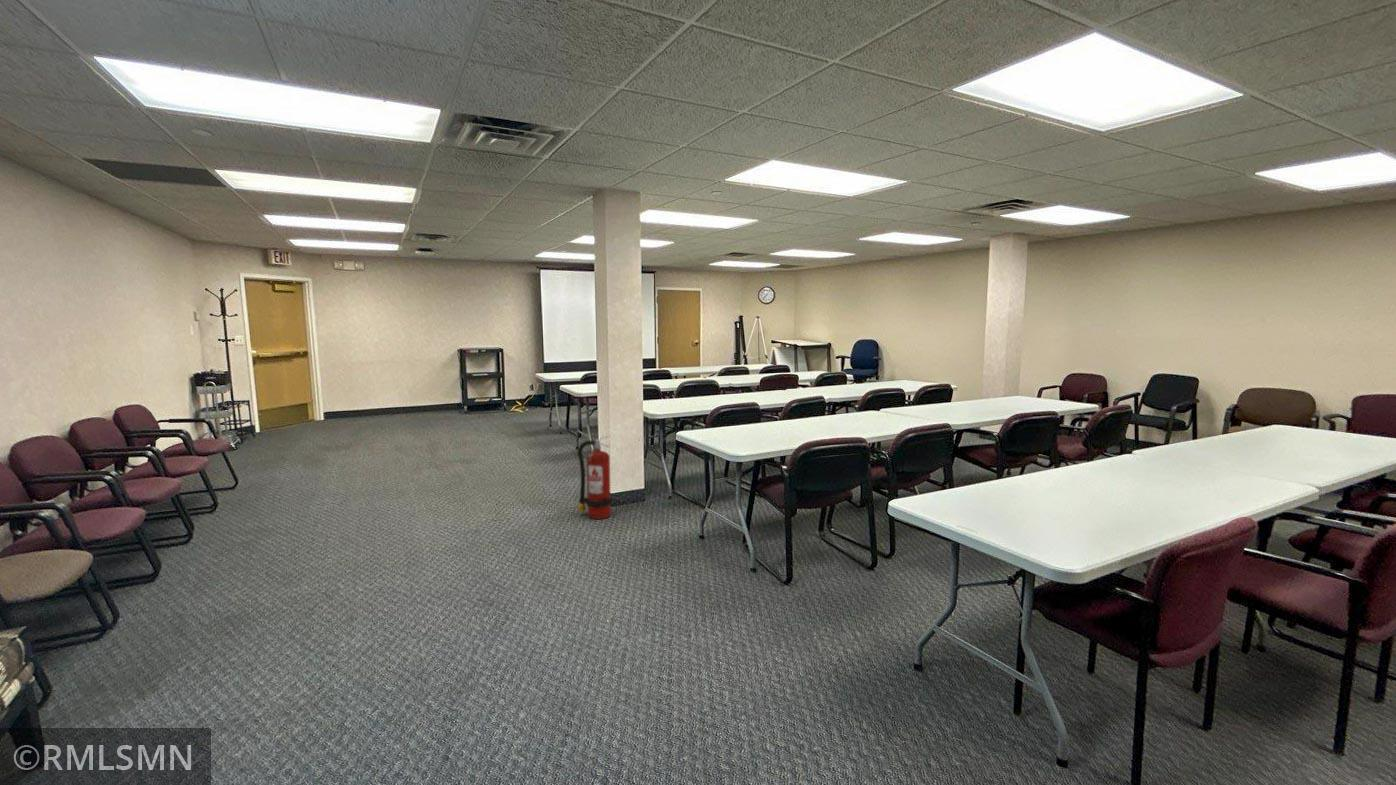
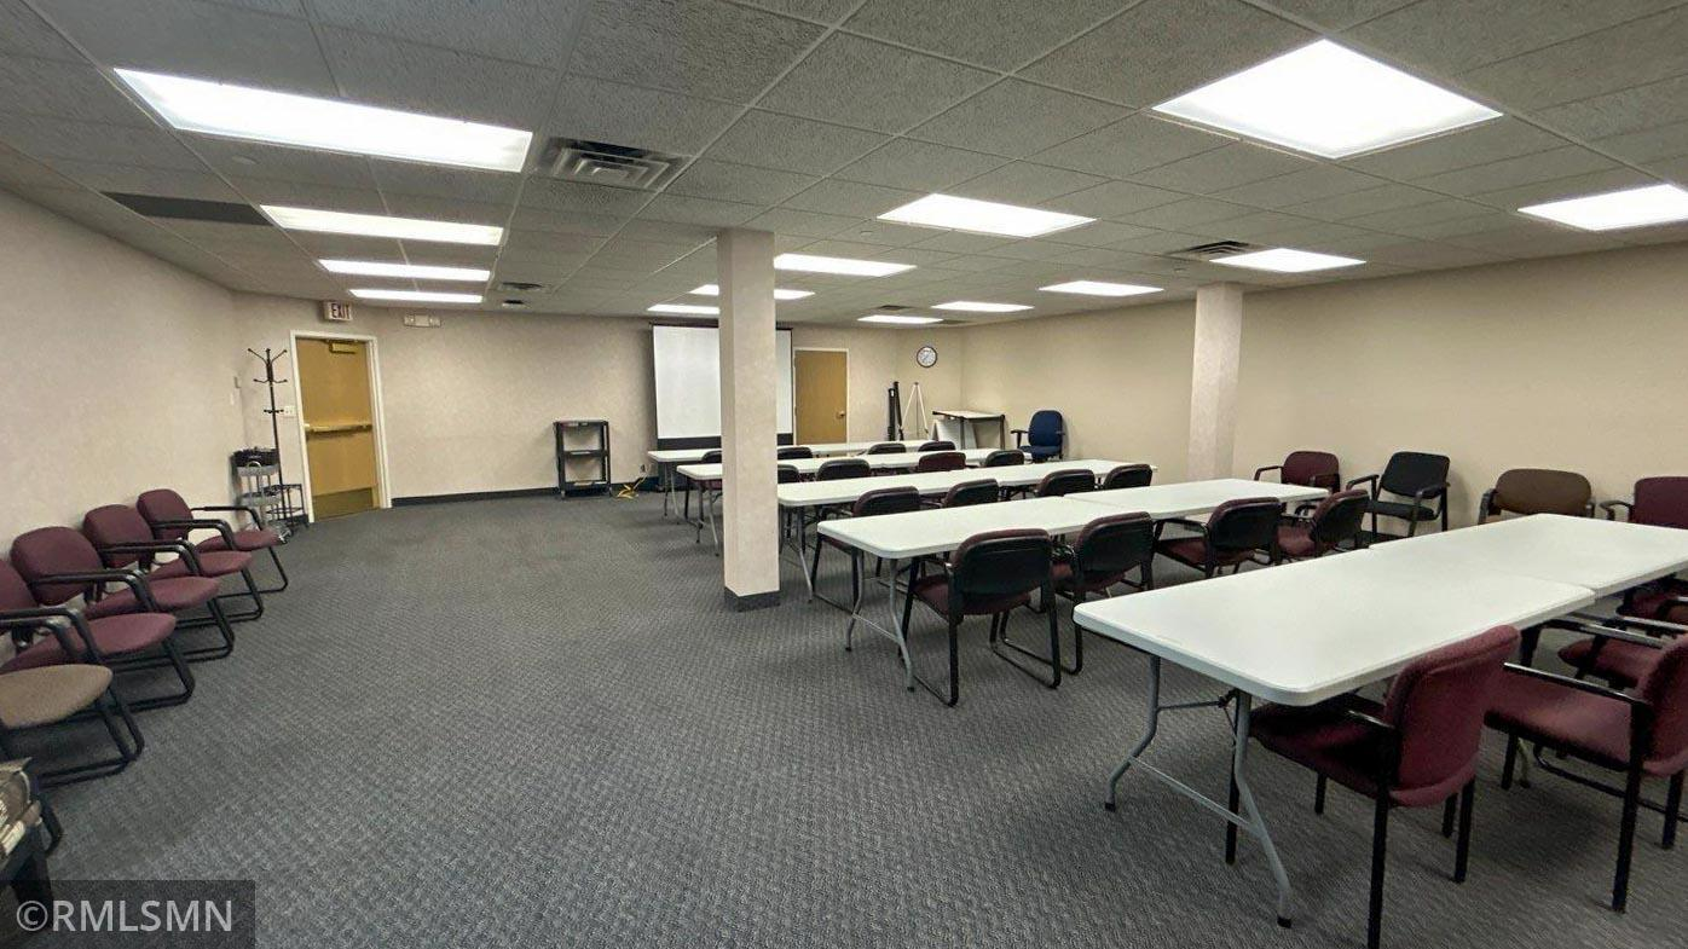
- fire extinguisher [577,435,613,520]
